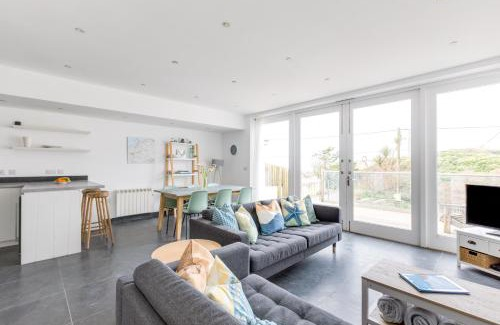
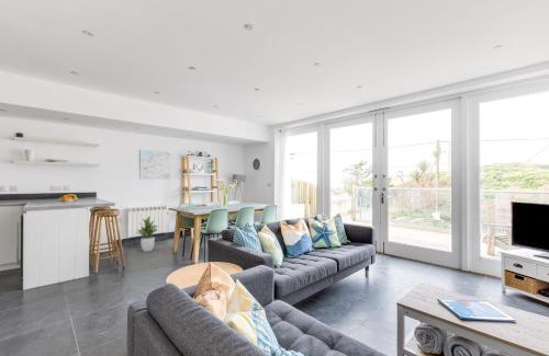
+ potted plant [135,215,159,253]
